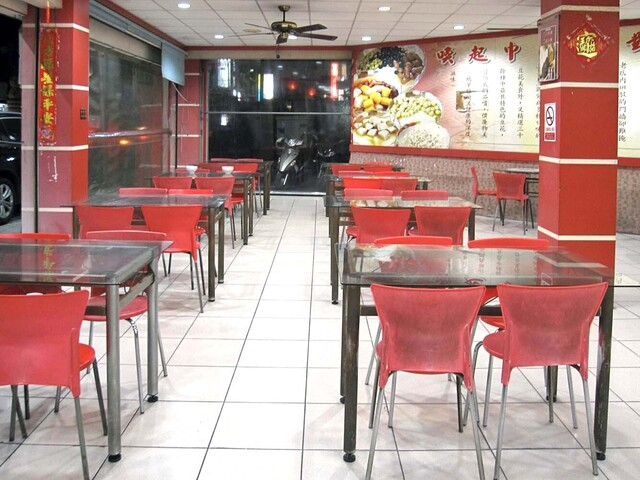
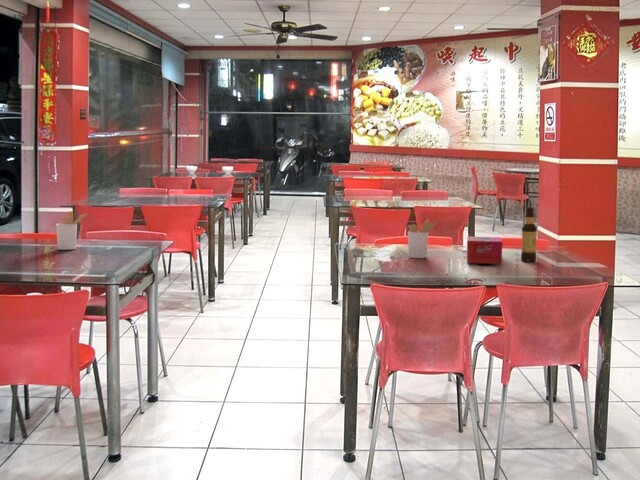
+ bottle [520,207,538,262]
+ utensil holder [55,210,88,251]
+ utensil holder [407,218,438,259]
+ tissue box [466,236,503,265]
